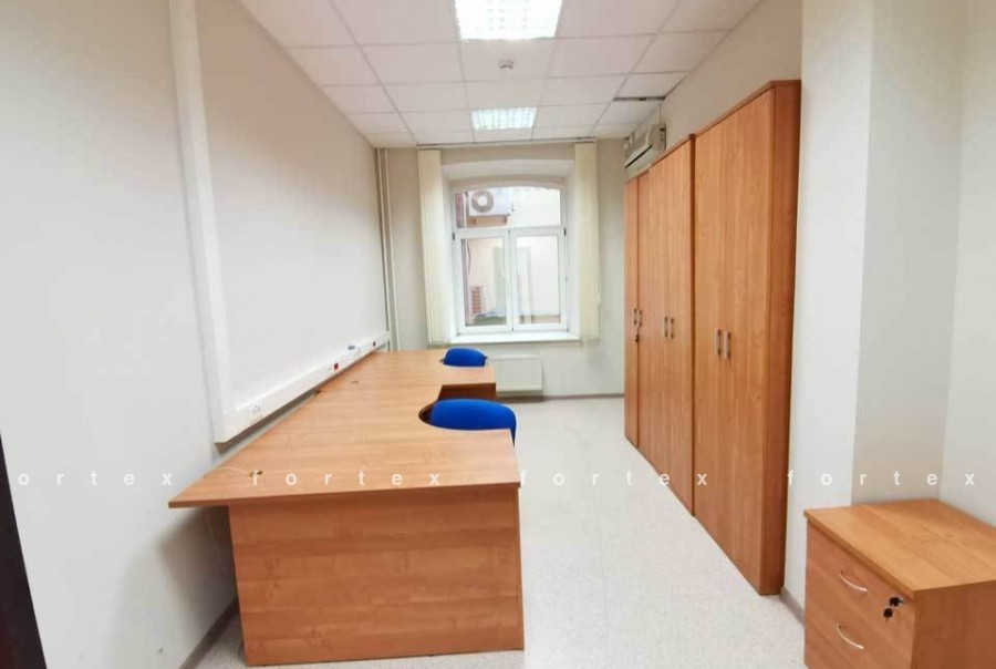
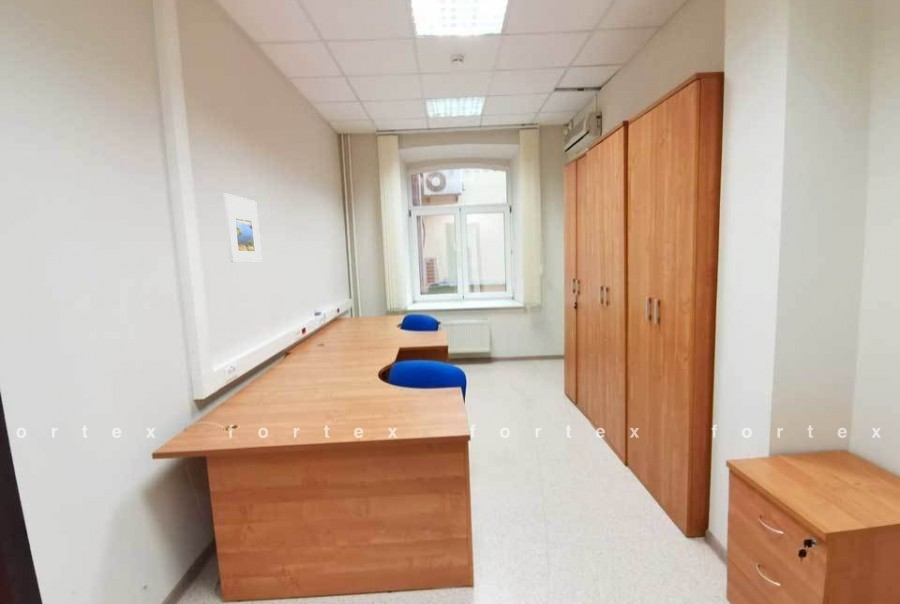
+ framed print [222,193,263,263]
